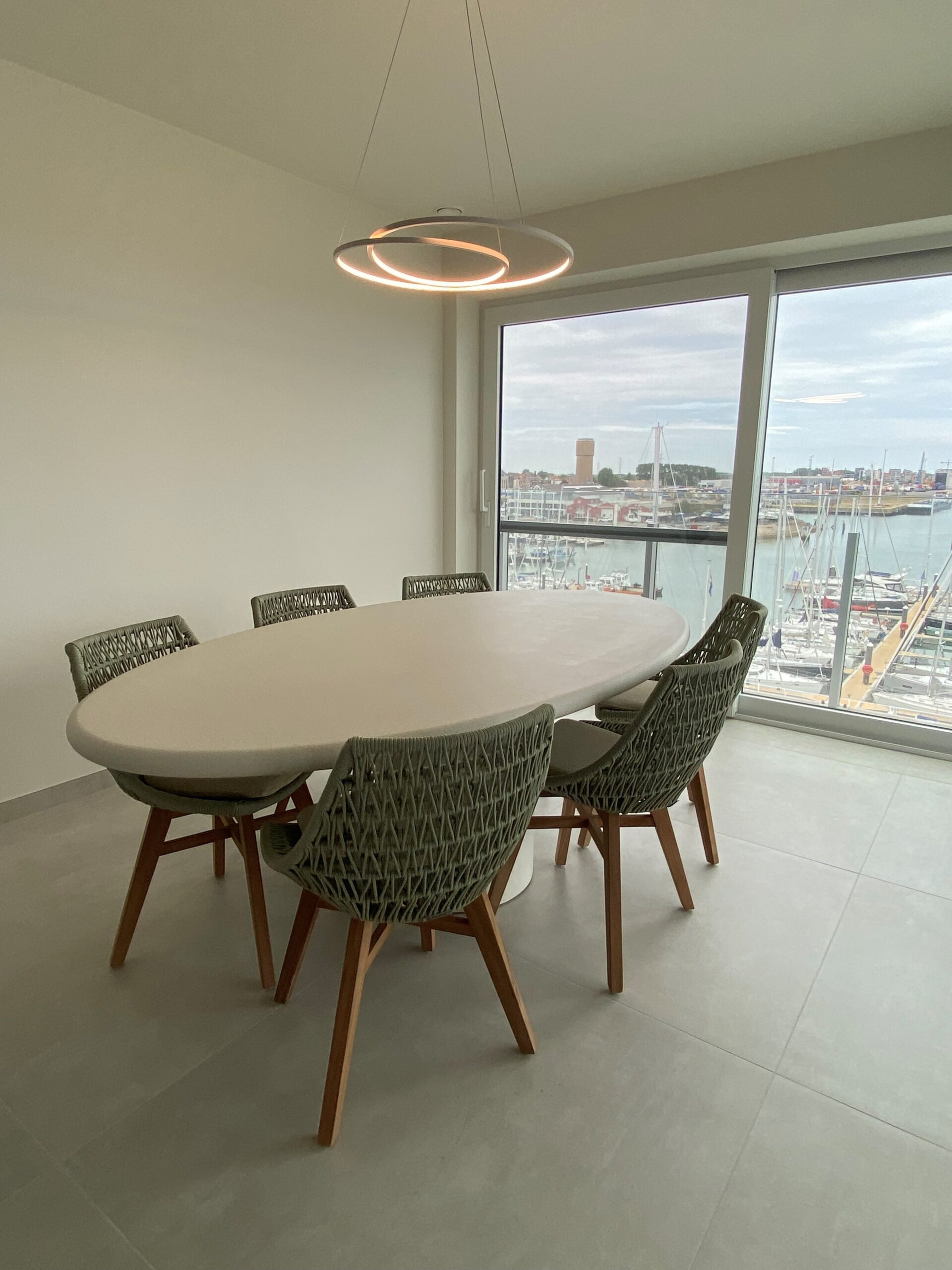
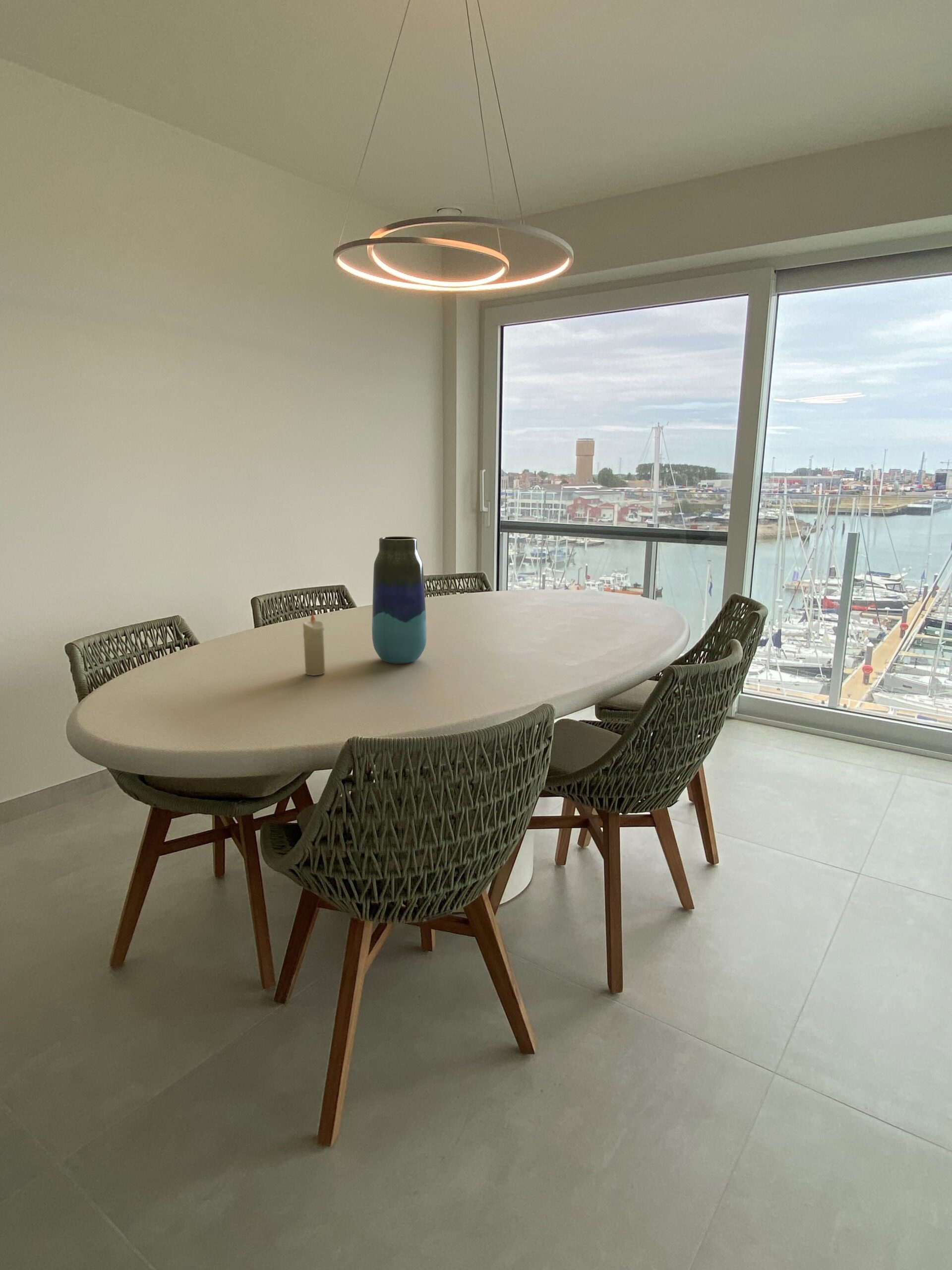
+ candle [302,611,325,676]
+ vase [371,536,427,664]
